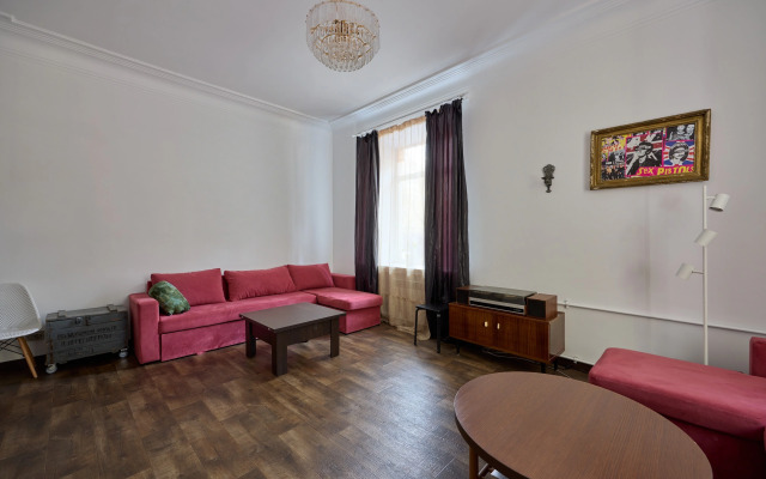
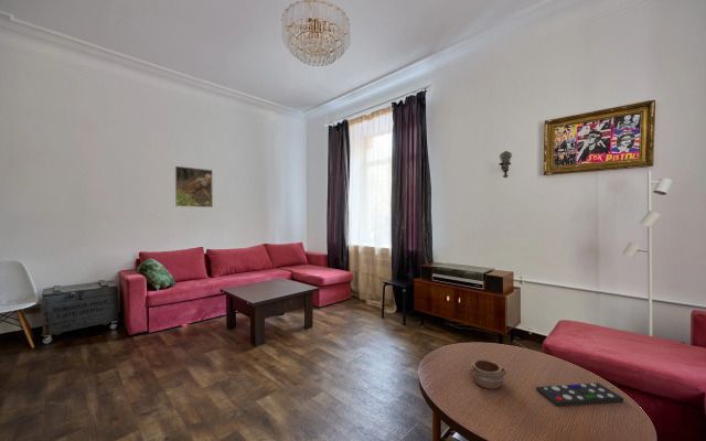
+ remote control [535,381,624,408]
+ pottery [467,358,507,389]
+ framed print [174,165,214,208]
